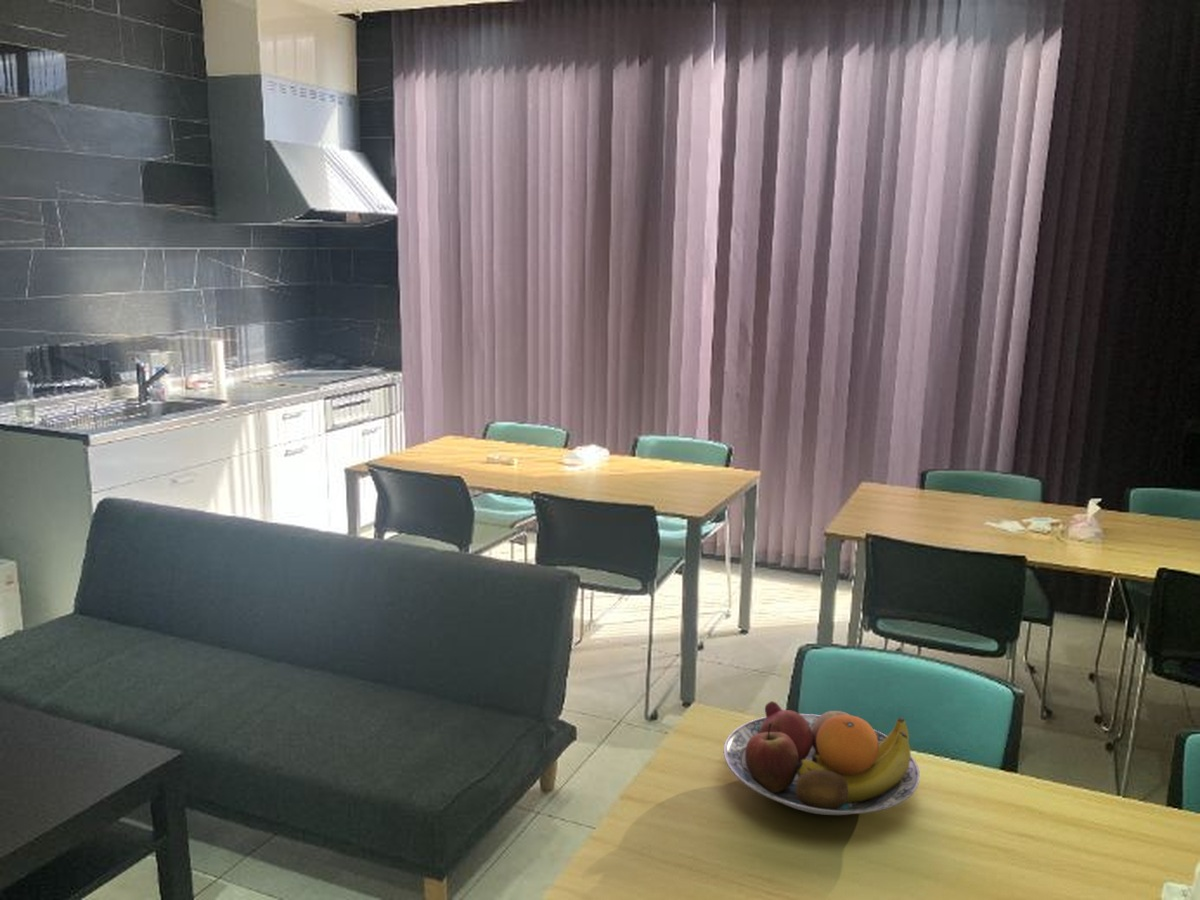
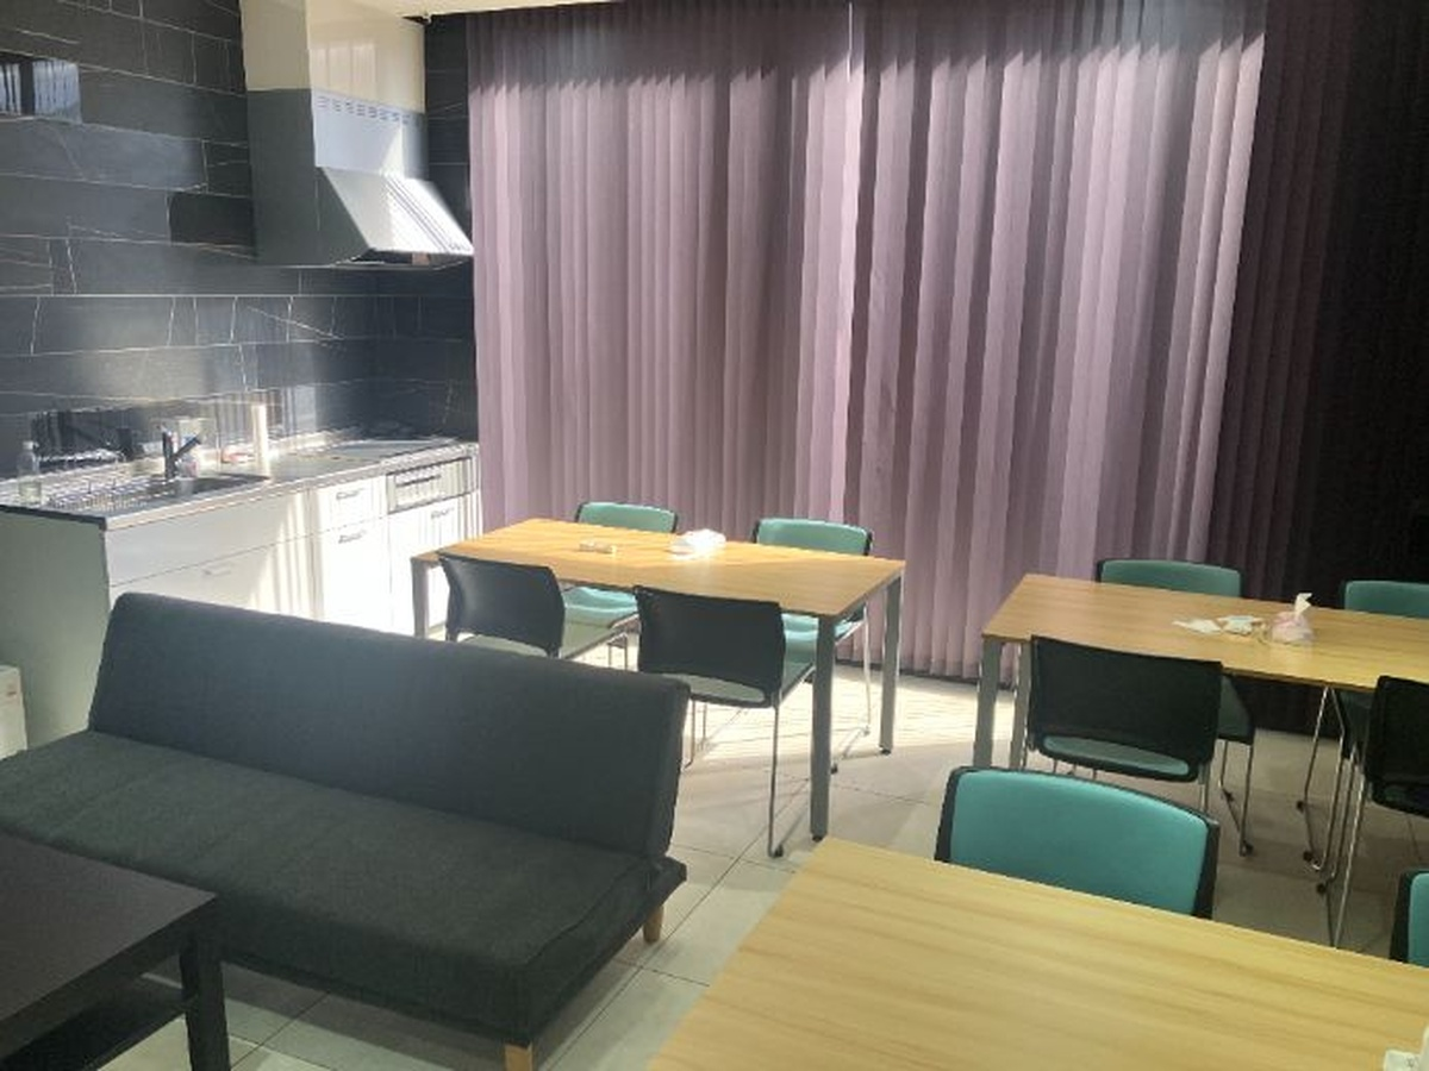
- fruit bowl [723,700,921,816]
